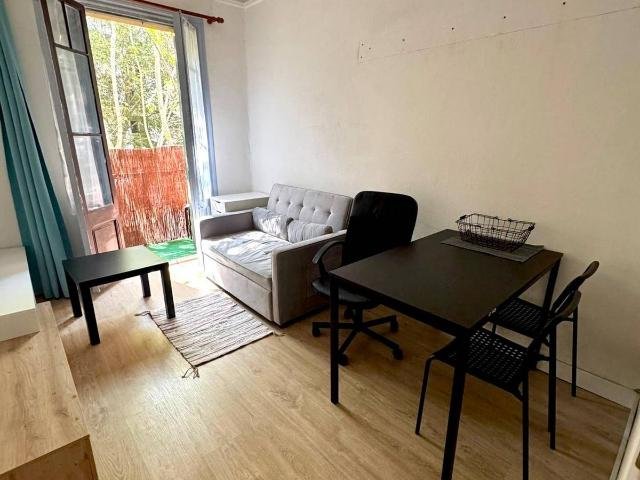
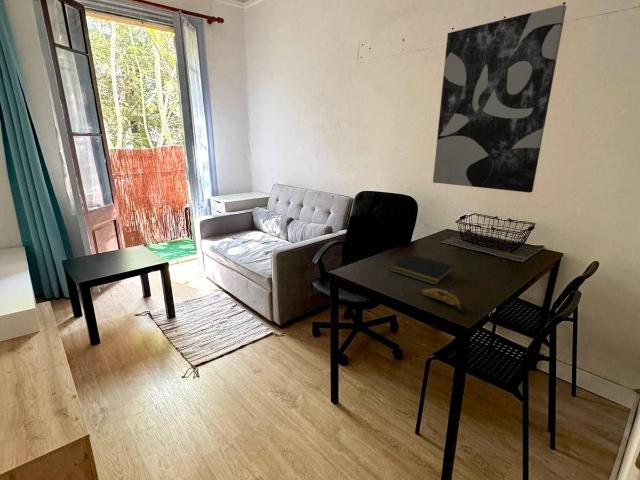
+ wall art [432,4,567,194]
+ notepad [389,253,455,286]
+ banana [419,287,465,314]
